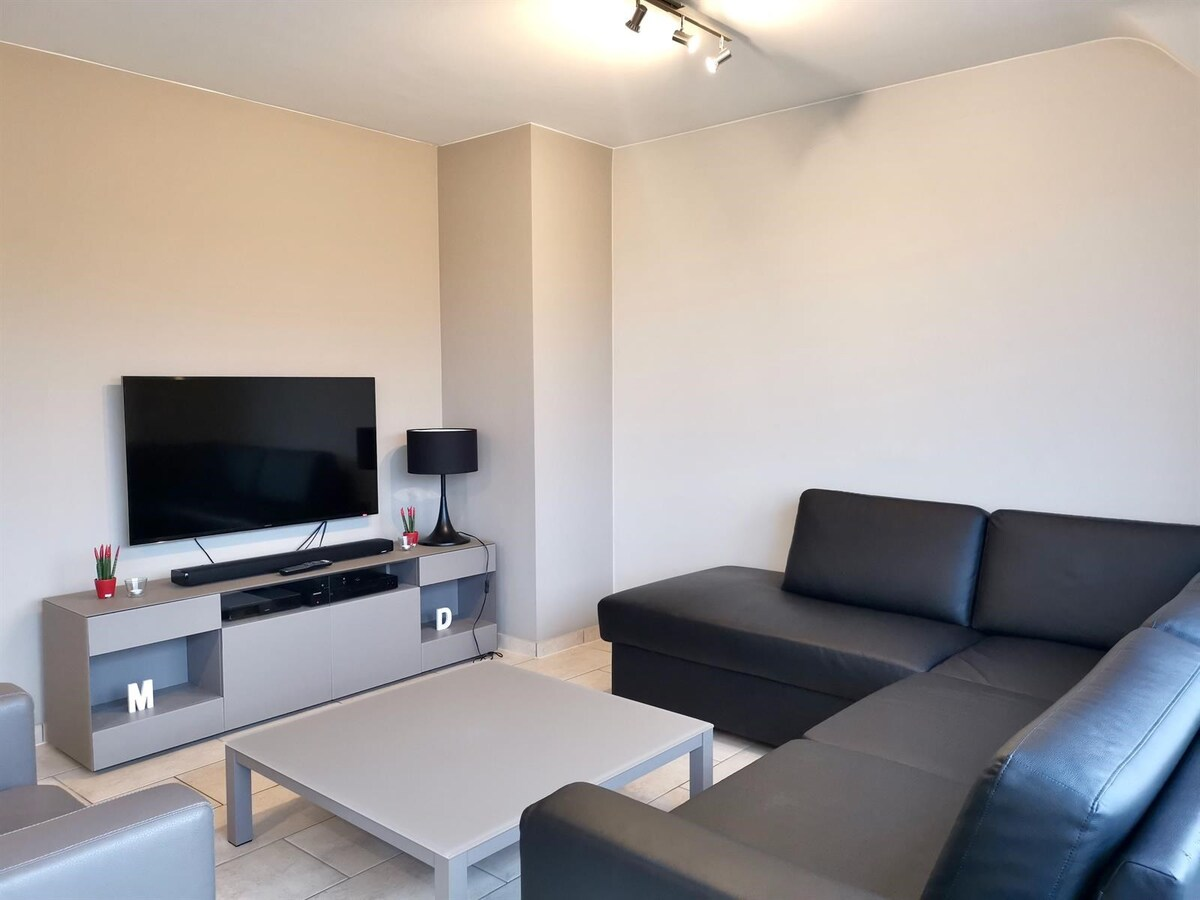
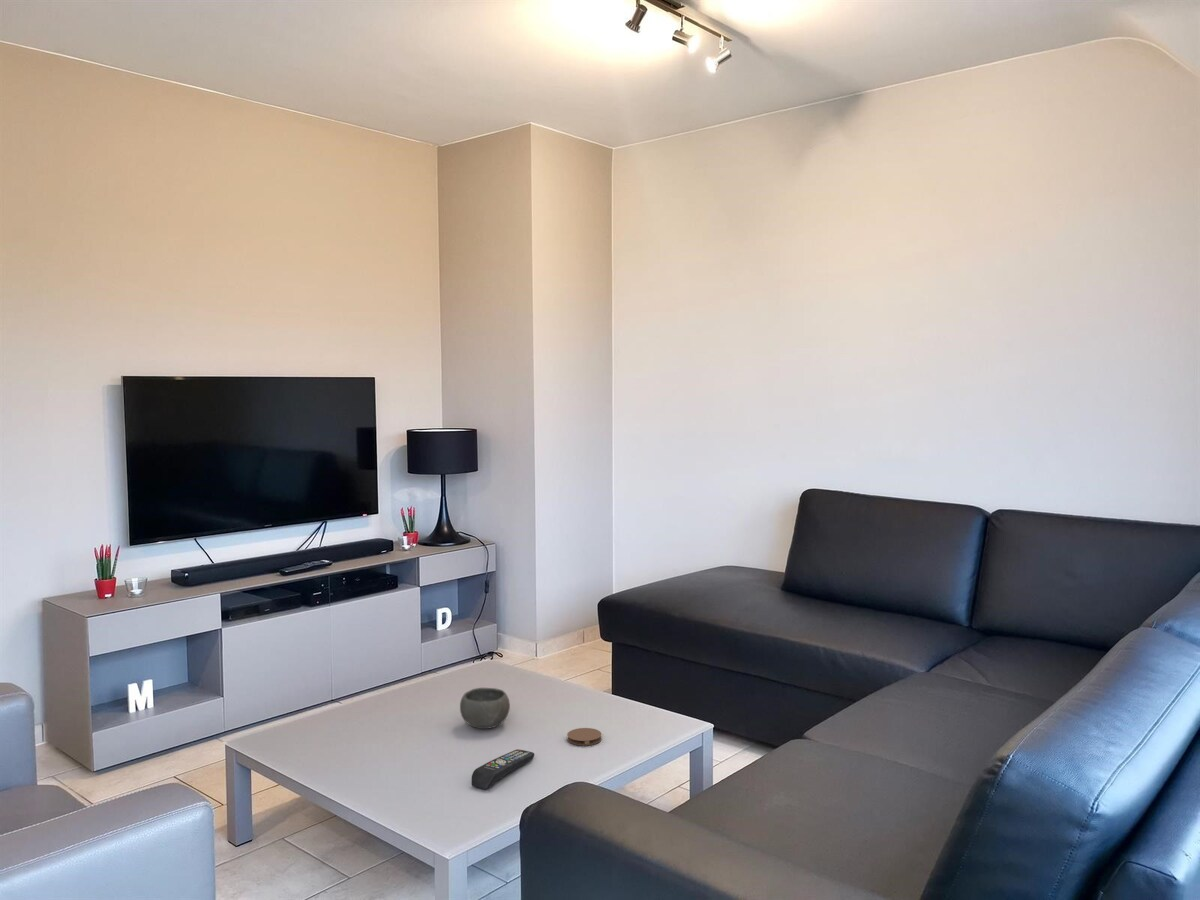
+ bowl [459,687,511,730]
+ coaster [566,727,603,747]
+ remote control [471,748,535,790]
